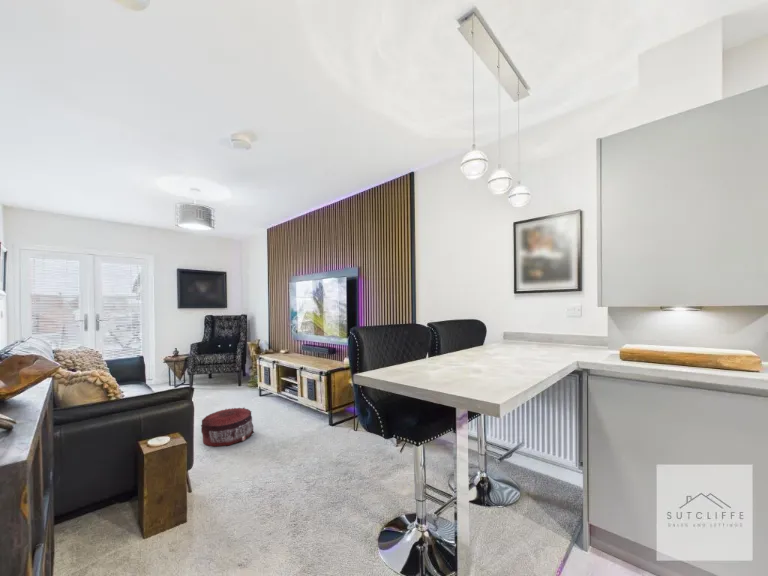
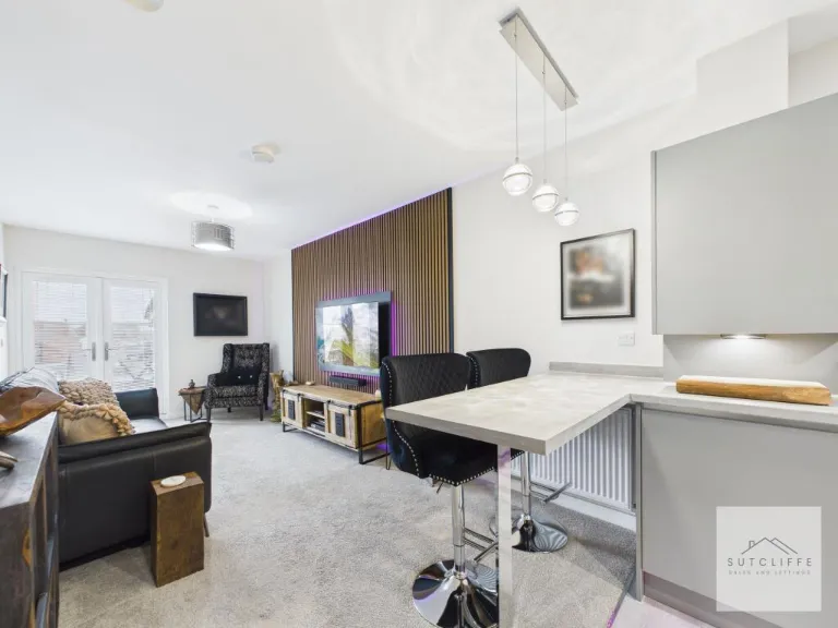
- pouf [200,406,255,447]
